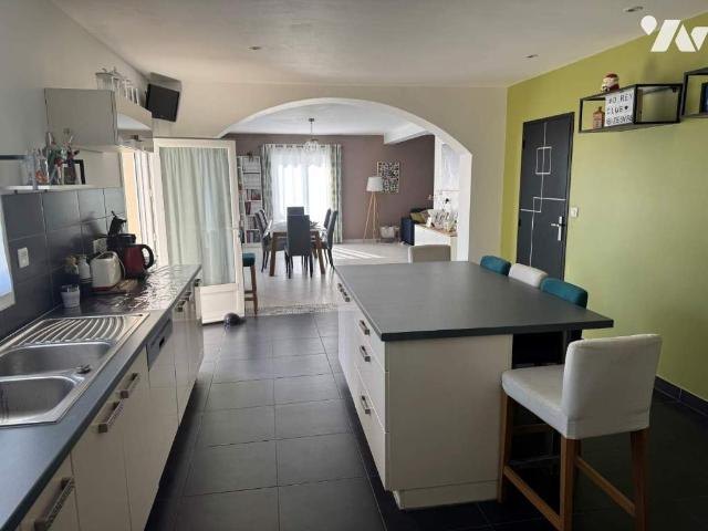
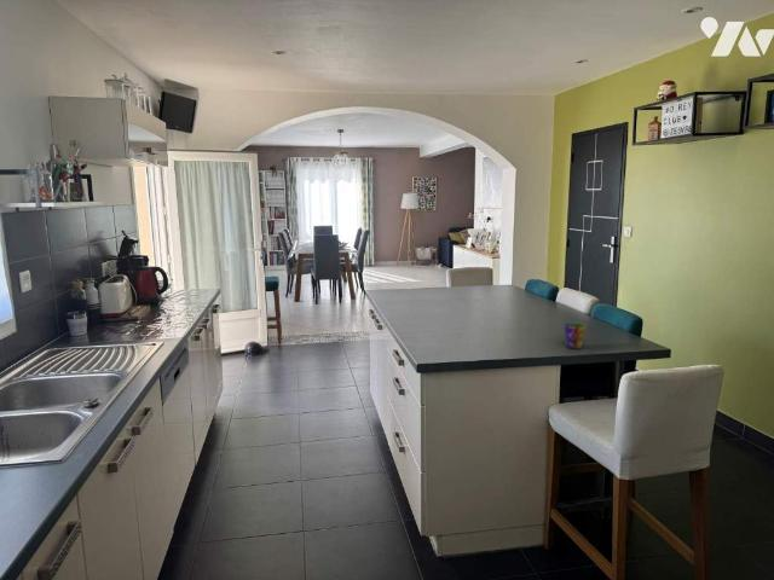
+ cup [562,321,588,350]
